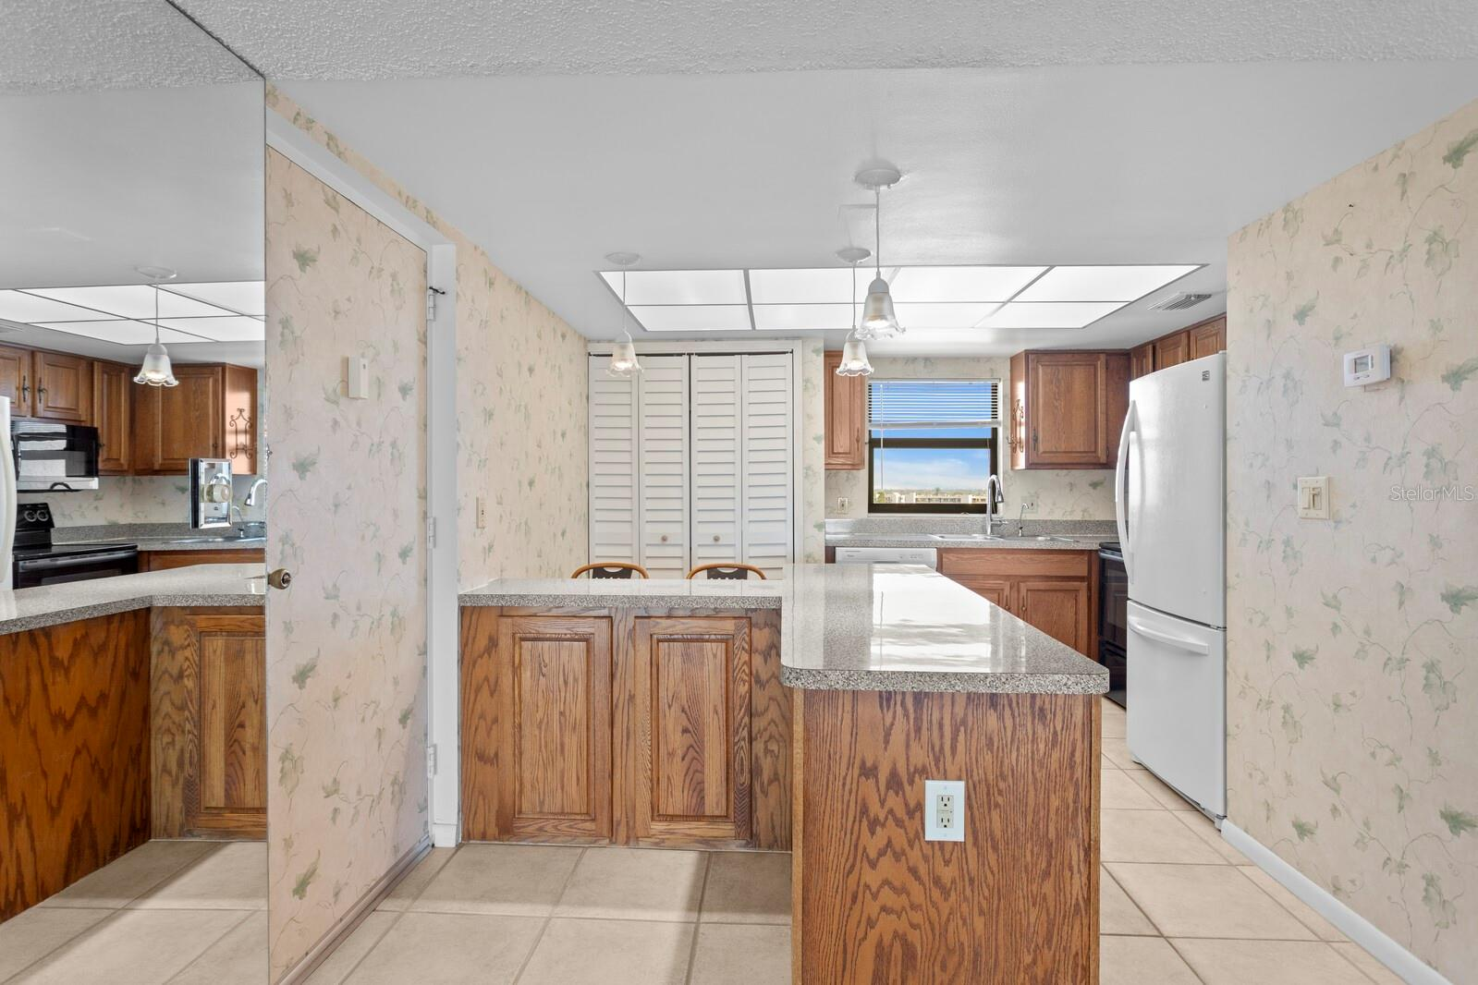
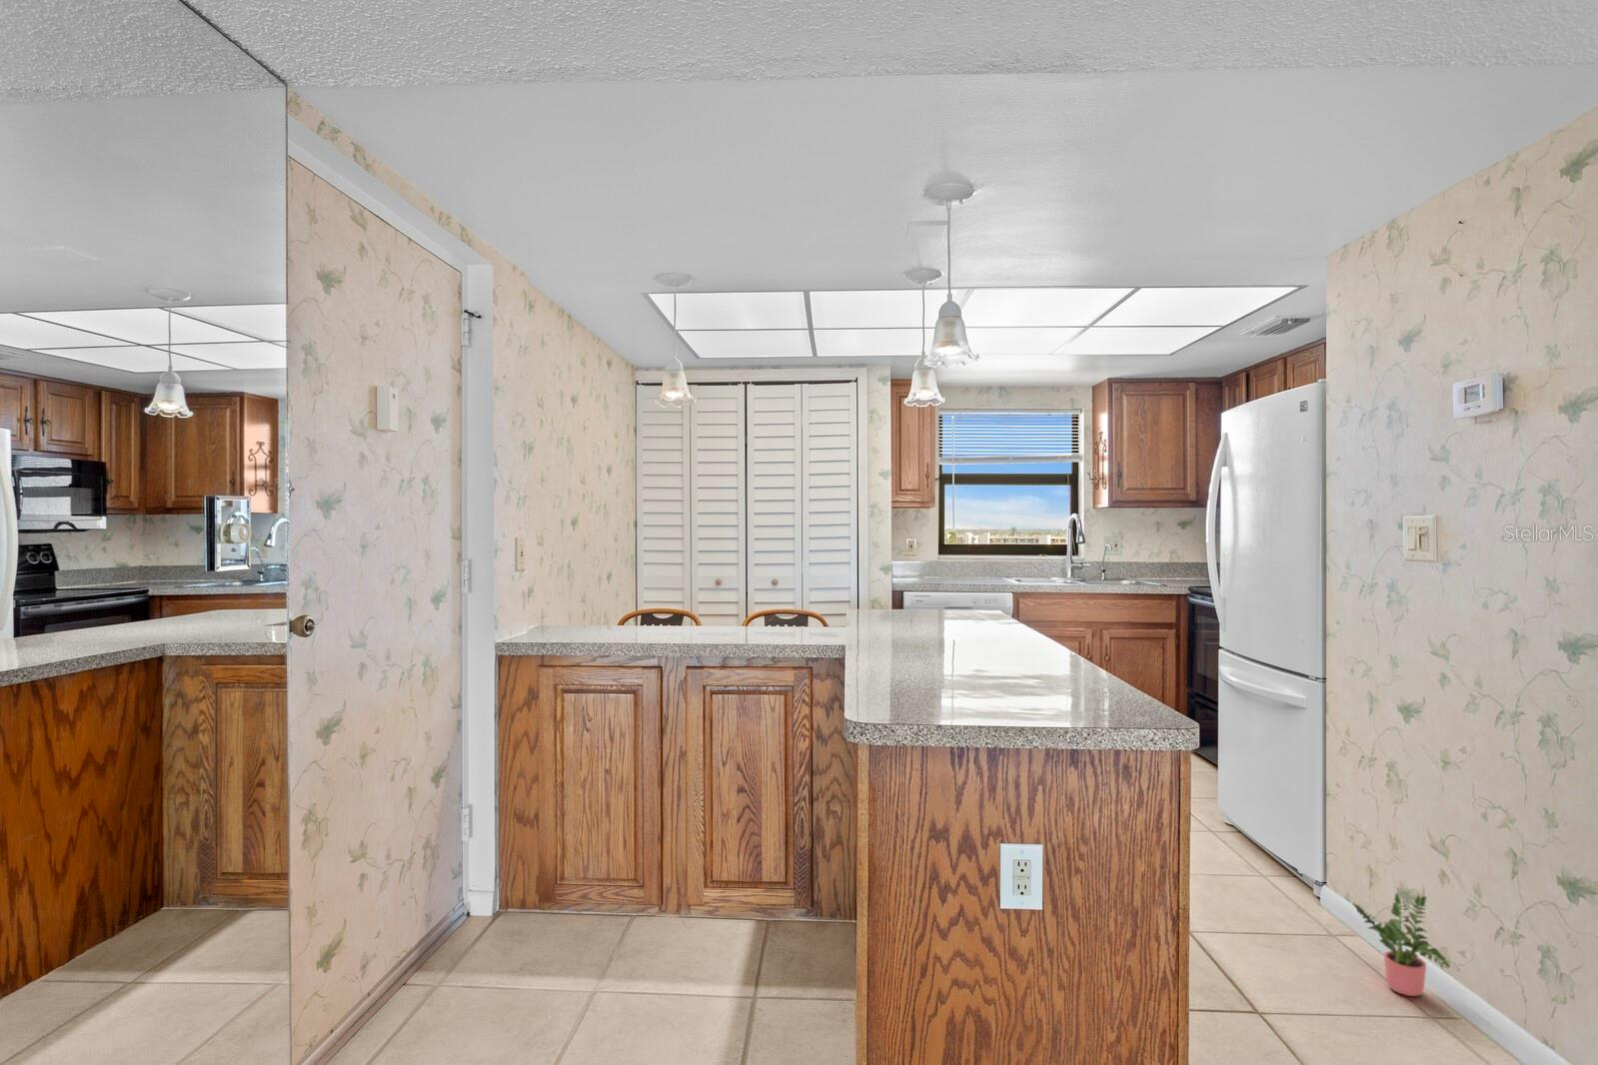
+ potted plant [1351,893,1451,997]
